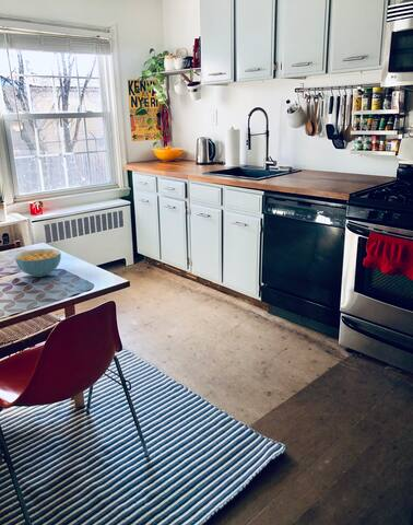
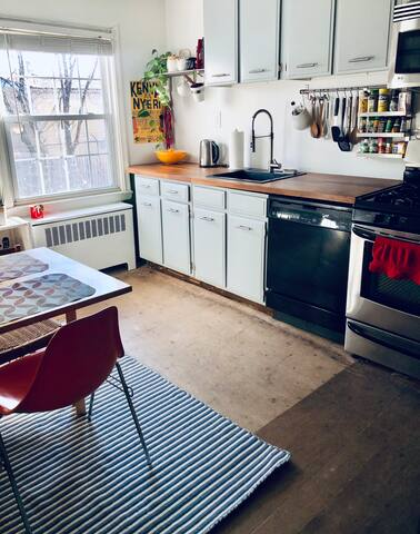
- cereal bowl [14,248,62,278]
